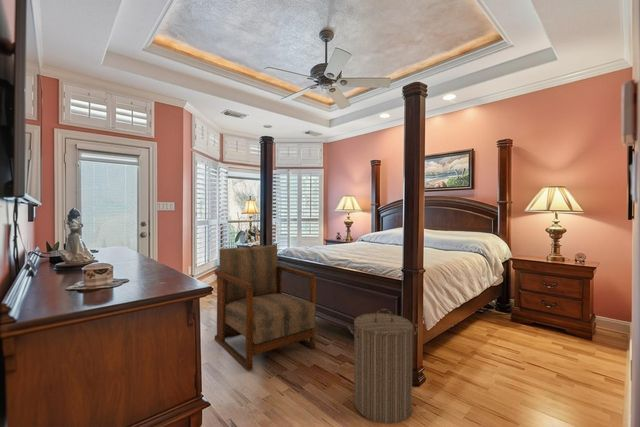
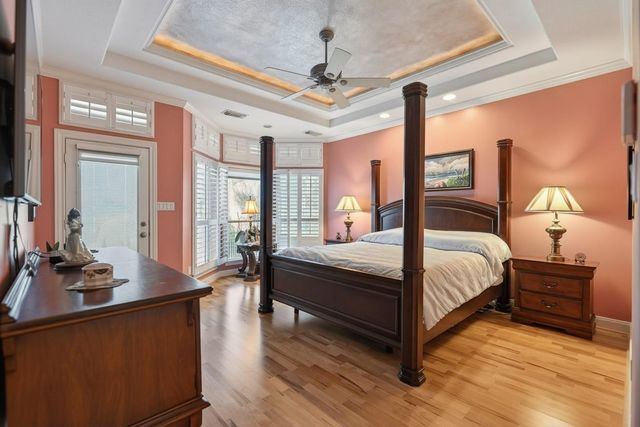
- armchair [214,244,317,371]
- laundry hamper [347,308,419,424]
